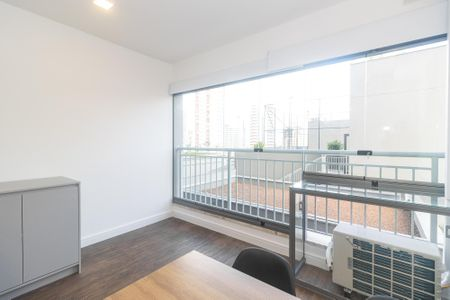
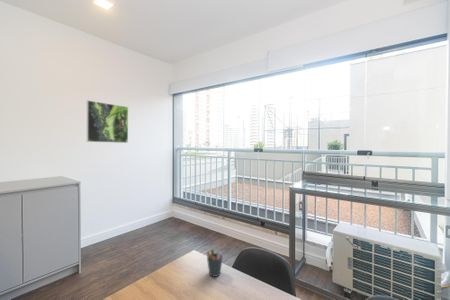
+ pen holder [206,248,224,278]
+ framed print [86,99,129,144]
